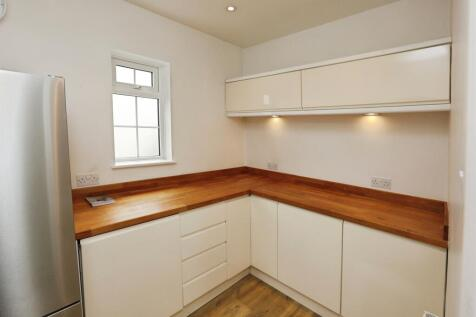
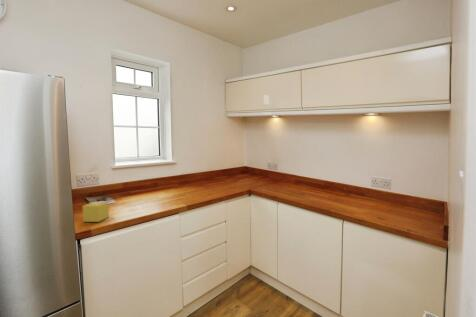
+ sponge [82,201,110,223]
